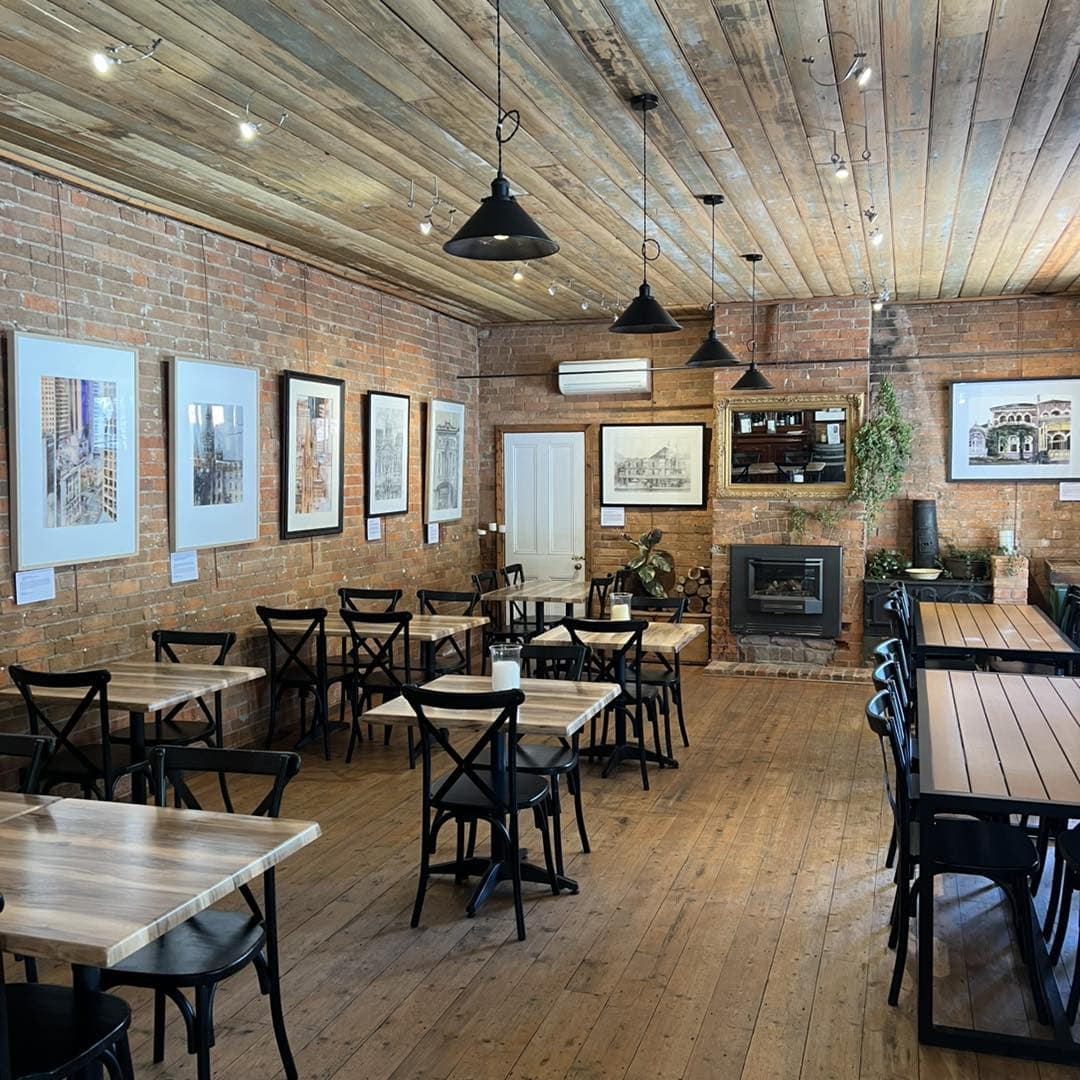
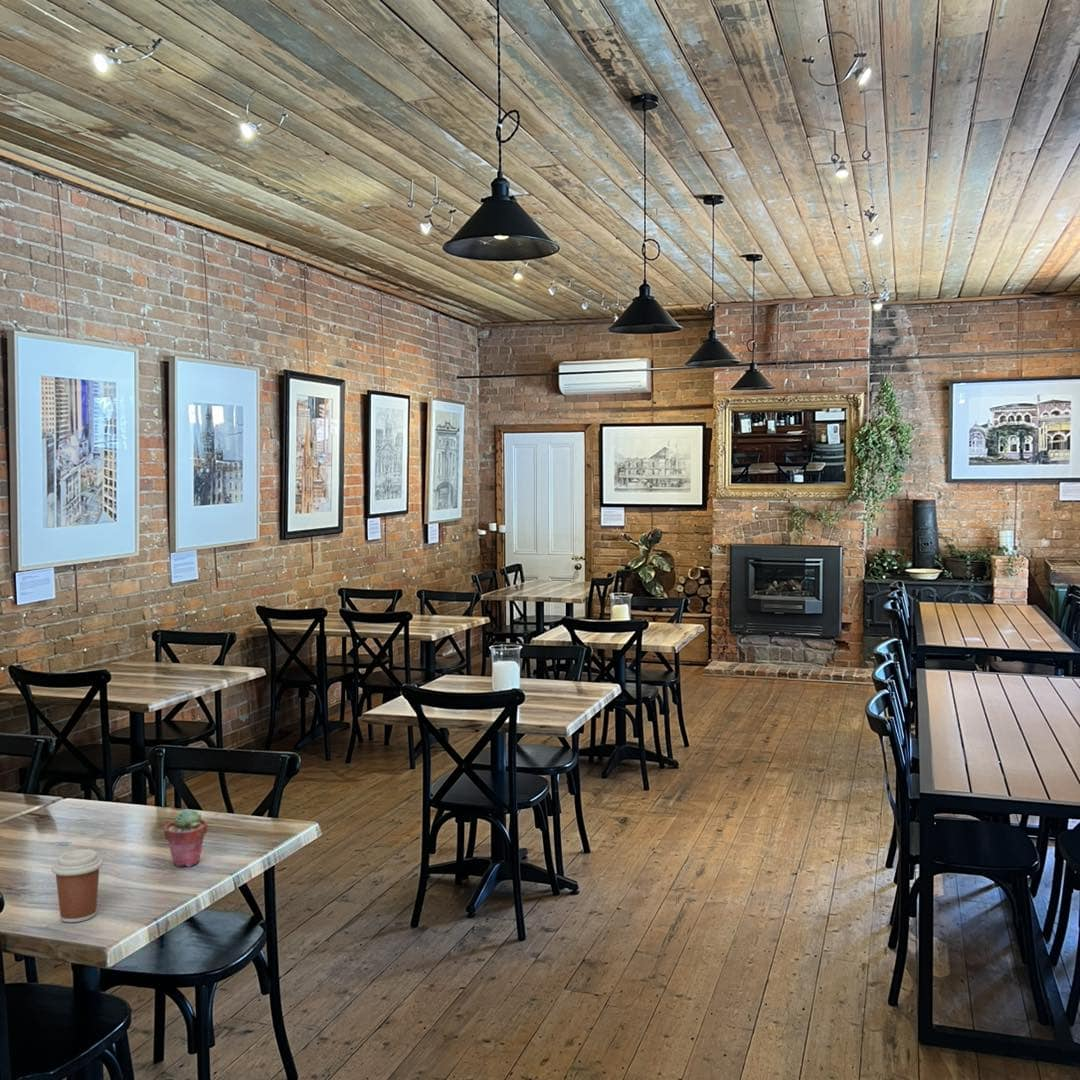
+ coffee cup [51,848,104,923]
+ potted succulent [163,808,208,868]
